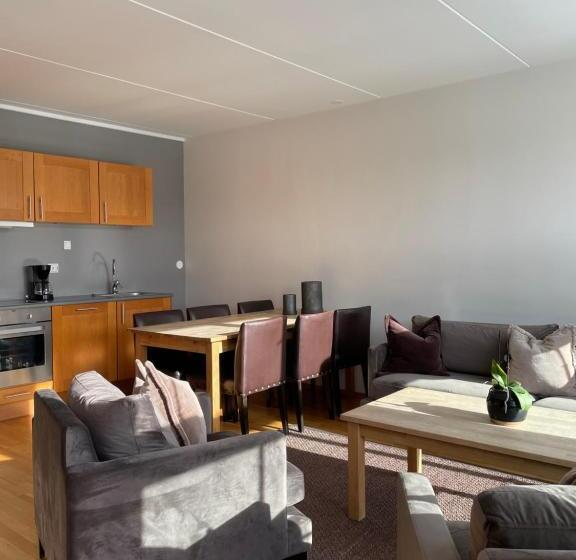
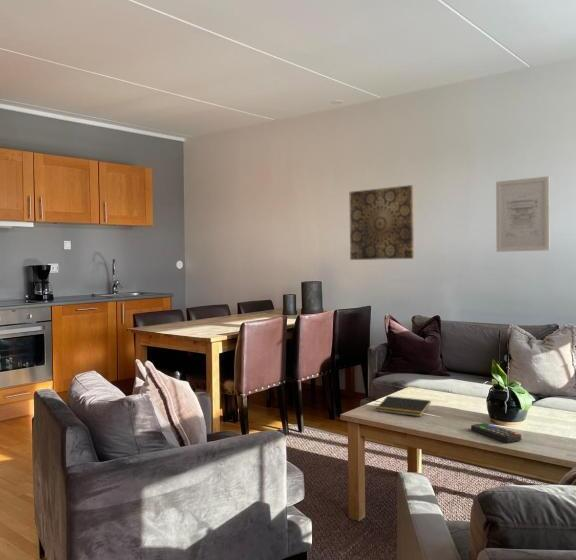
+ remote control [470,422,522,444]
+ wall art [349,184,415,261]
+ wall art [495,175,551,253]
+ notepad [375,395,432,418]
